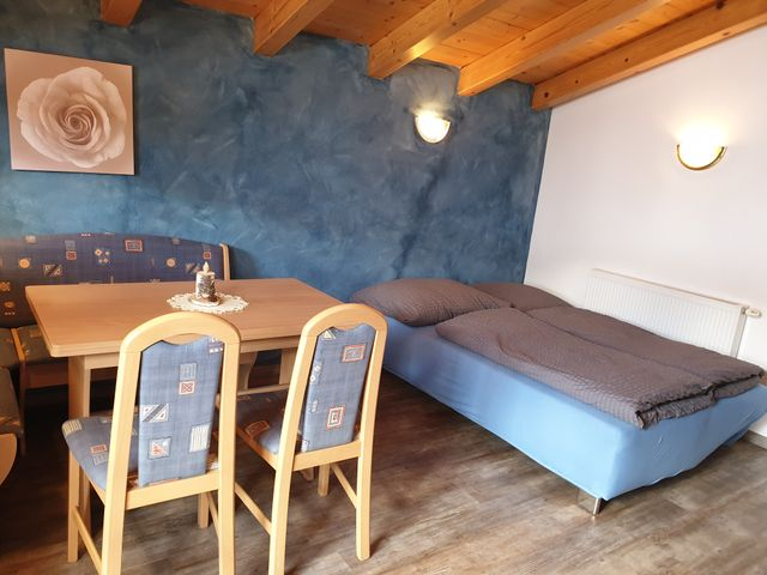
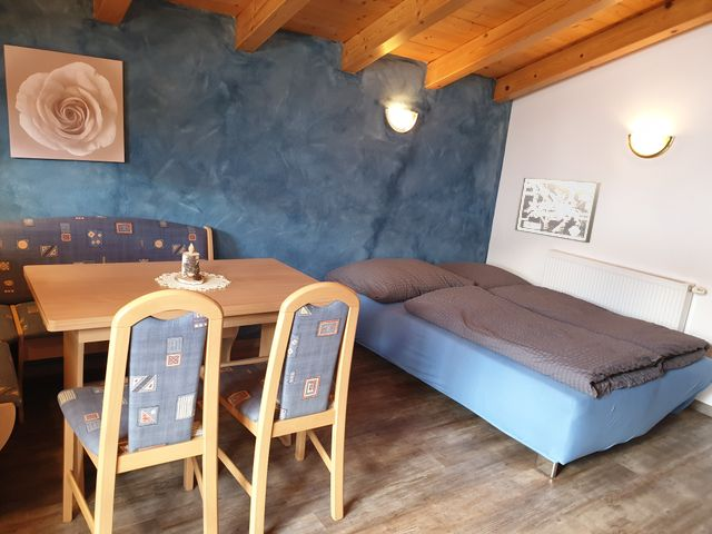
+ wall art [514,176,602,244]
